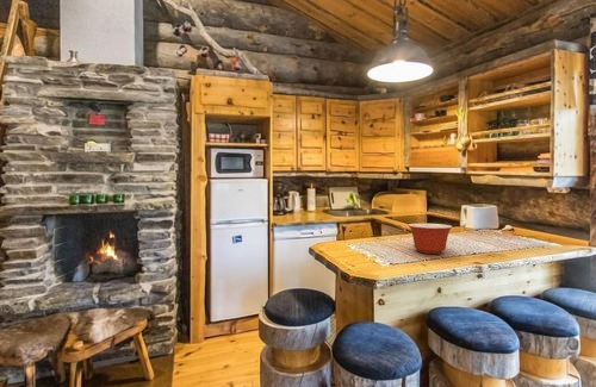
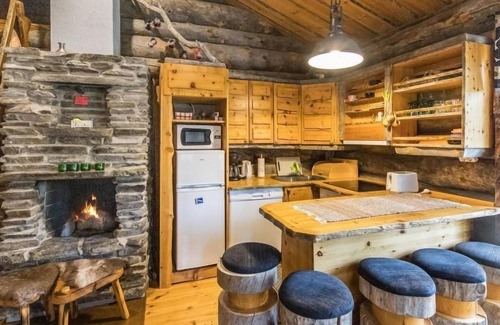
- mixing bowl [406,223,454,255]
